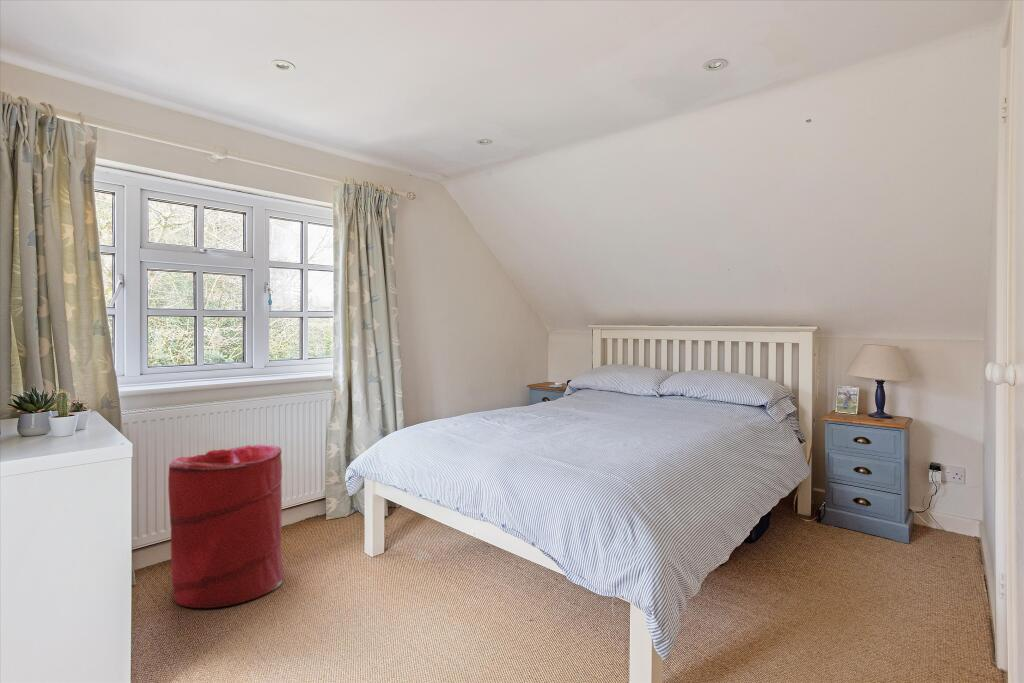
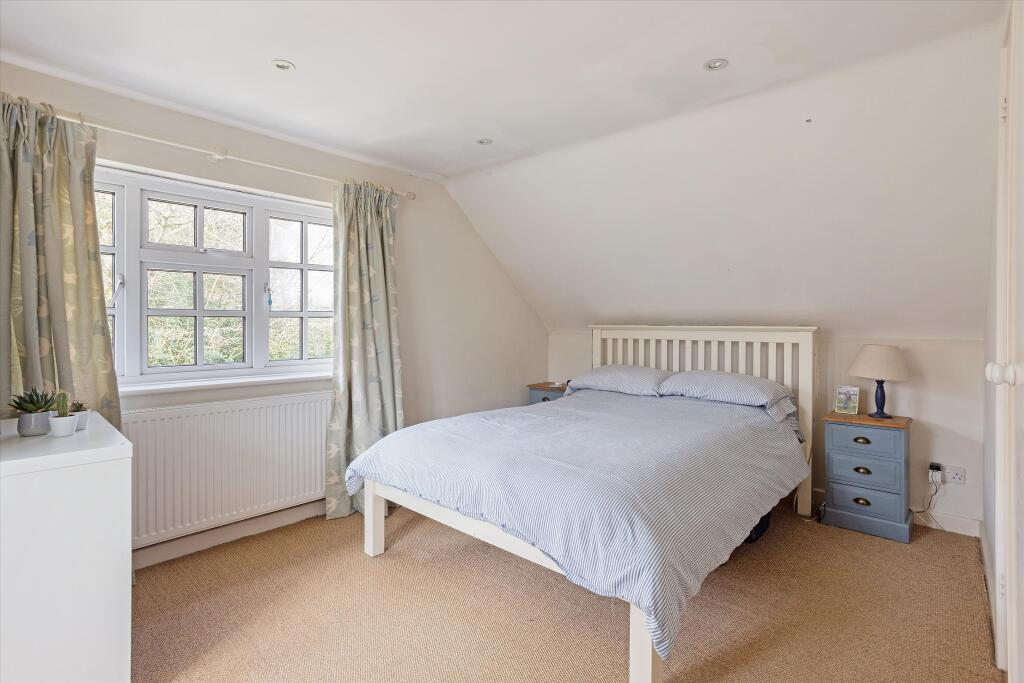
- laundry hamper [167,443,284,609]
